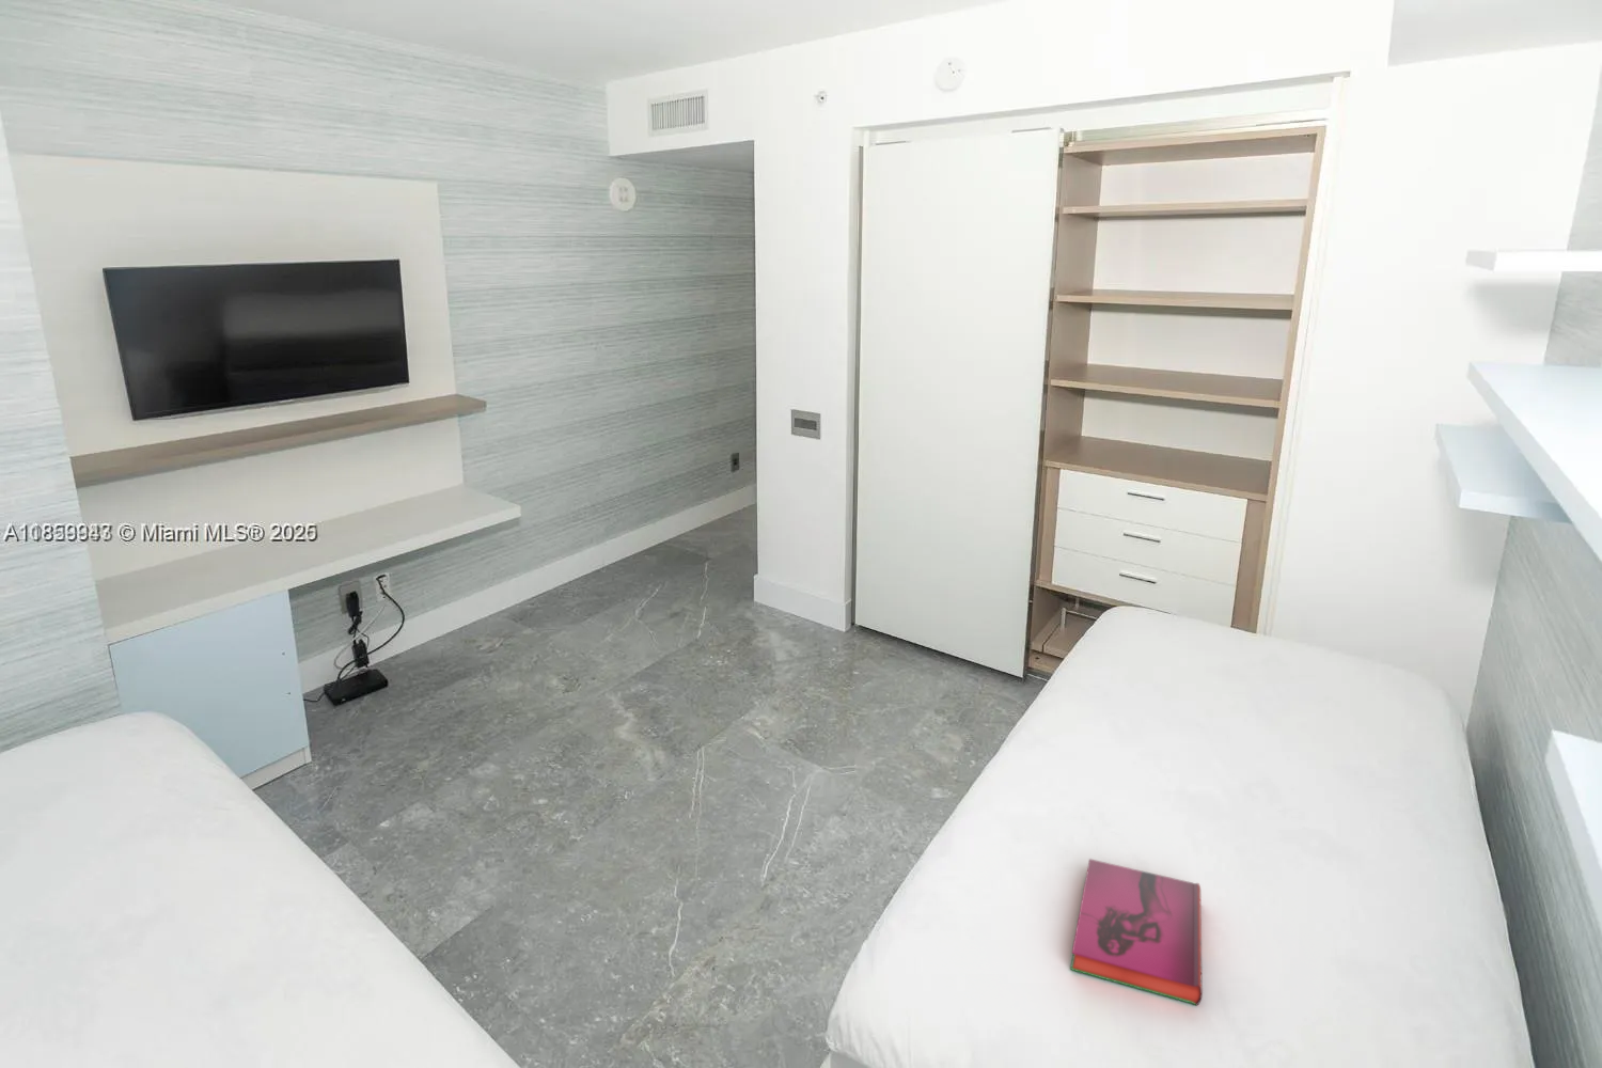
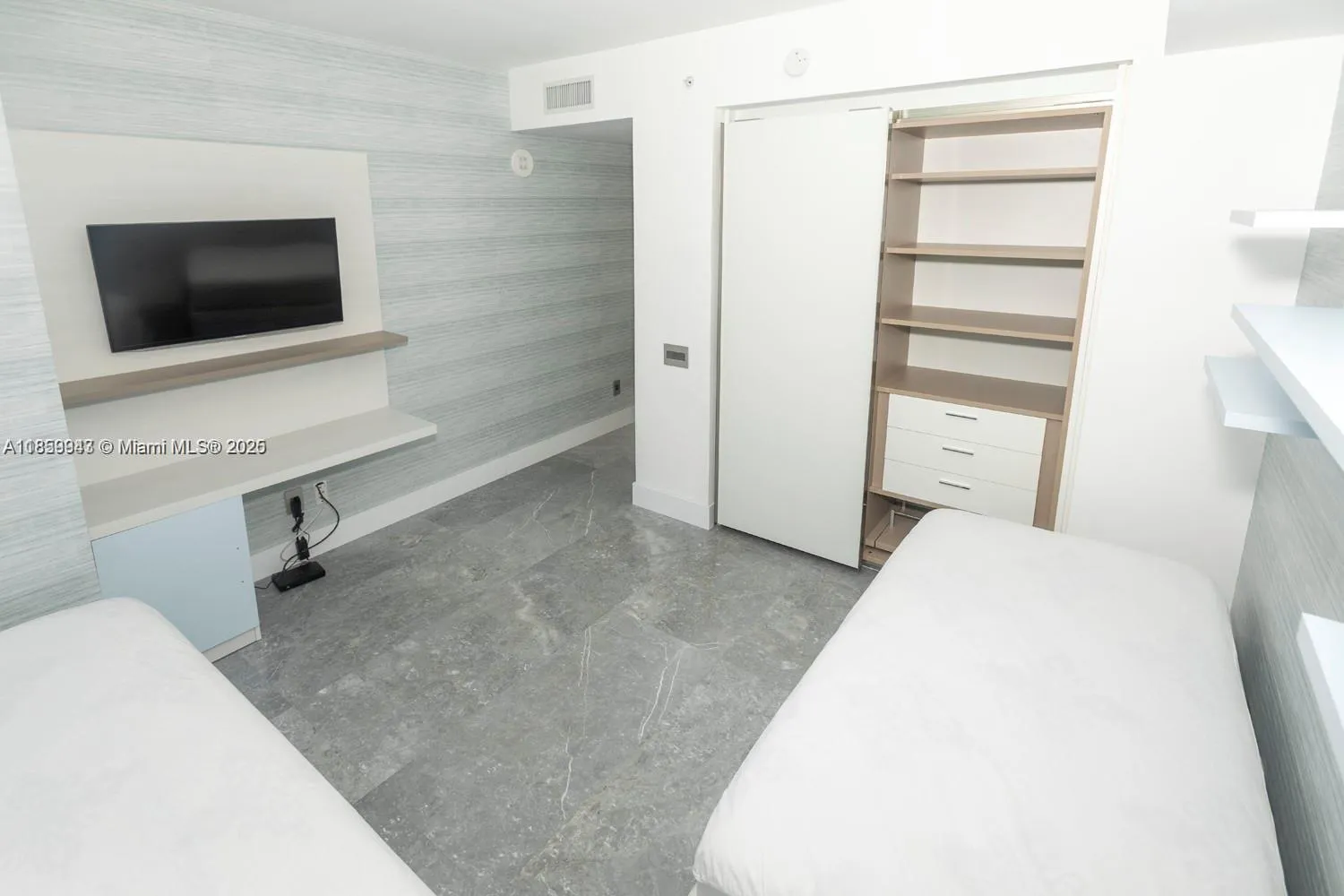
- hardback book [1069,857,1204,1007]
